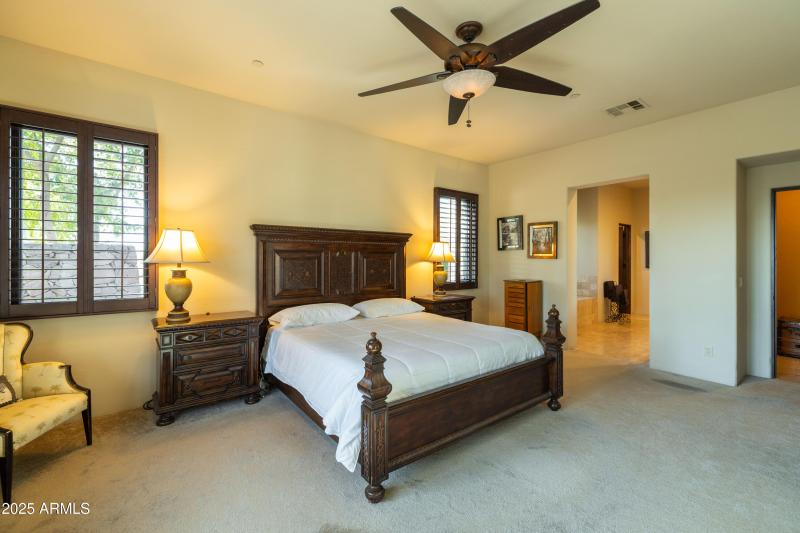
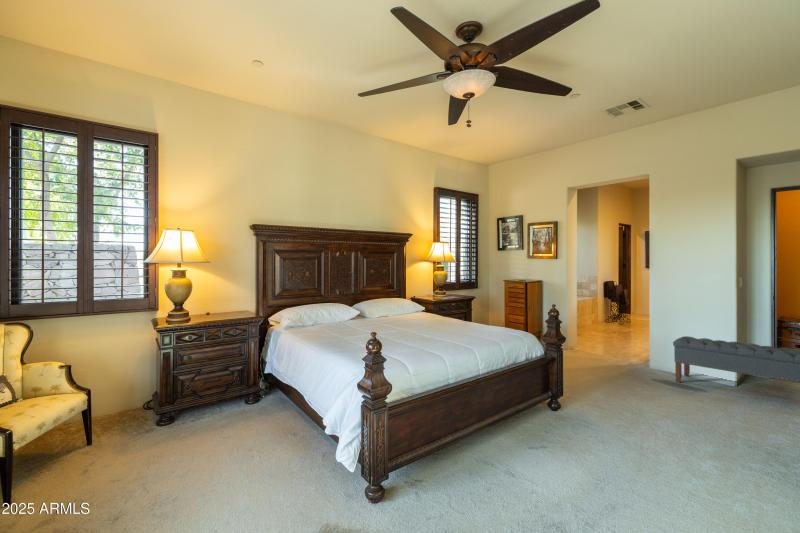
+ bench [672,335,800,384]
